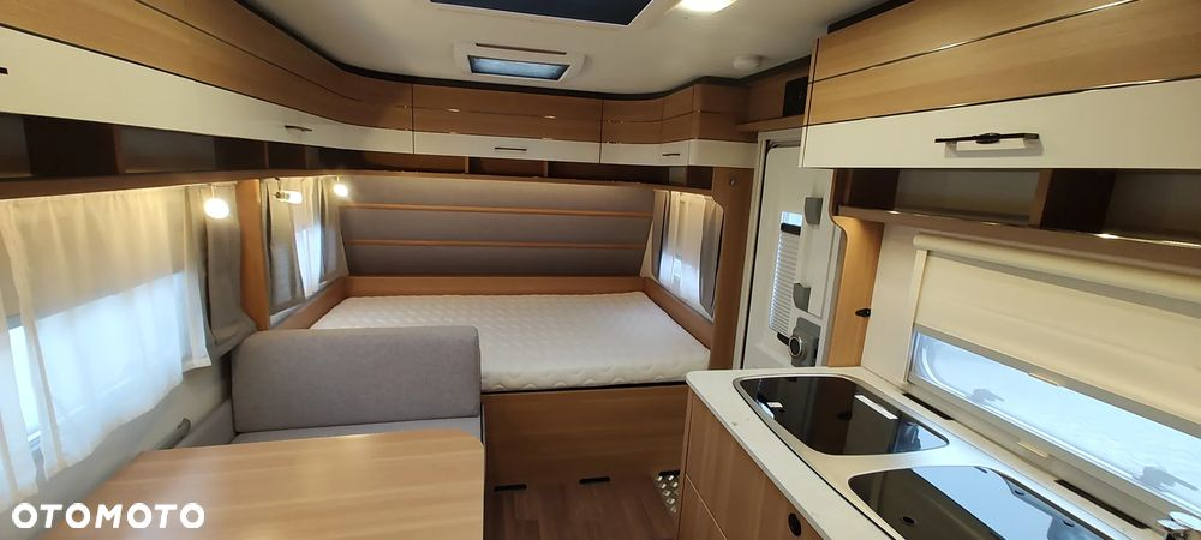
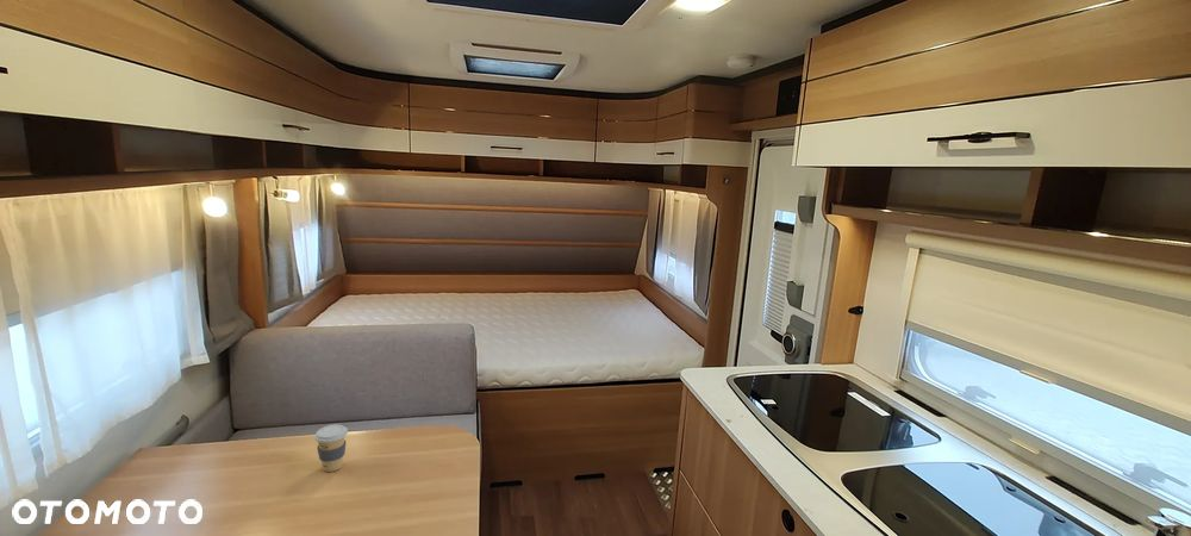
+ coffee cup [313,423,349,473]
